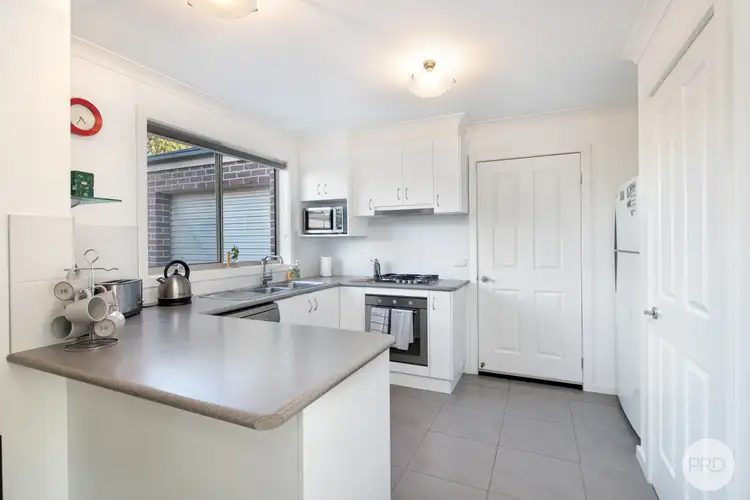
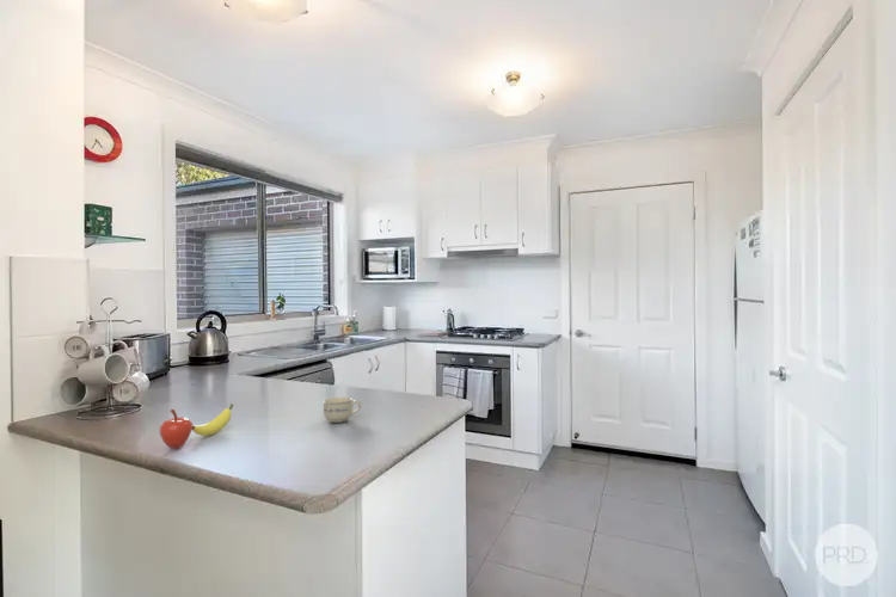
+ fruit [159,402,234,450]
+ cup [321,396,362,424]
